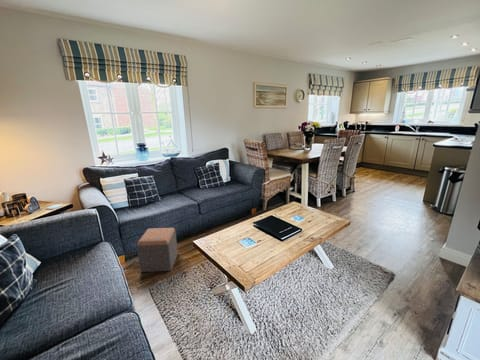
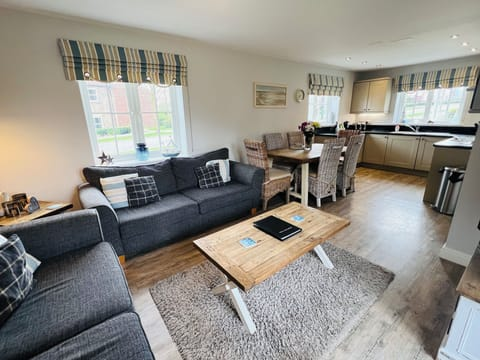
- footstool [136,227,179,273]
